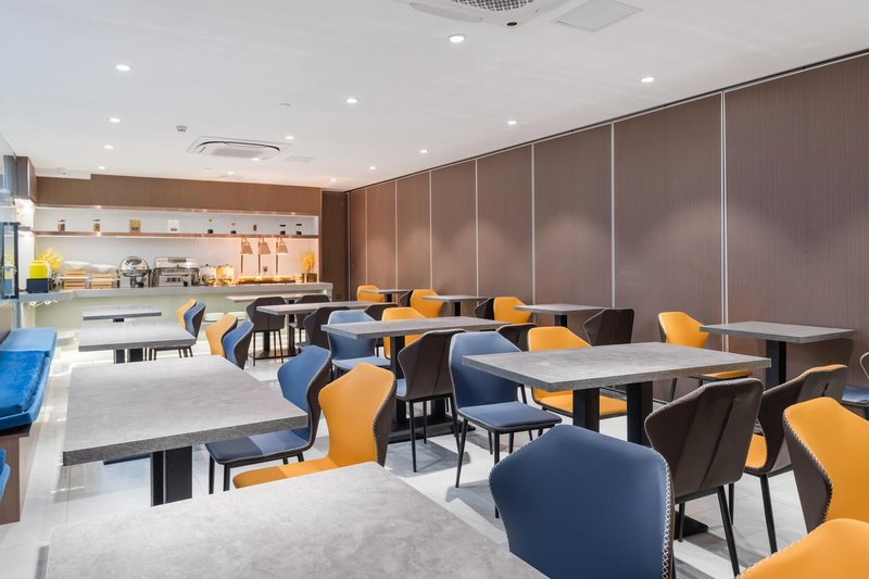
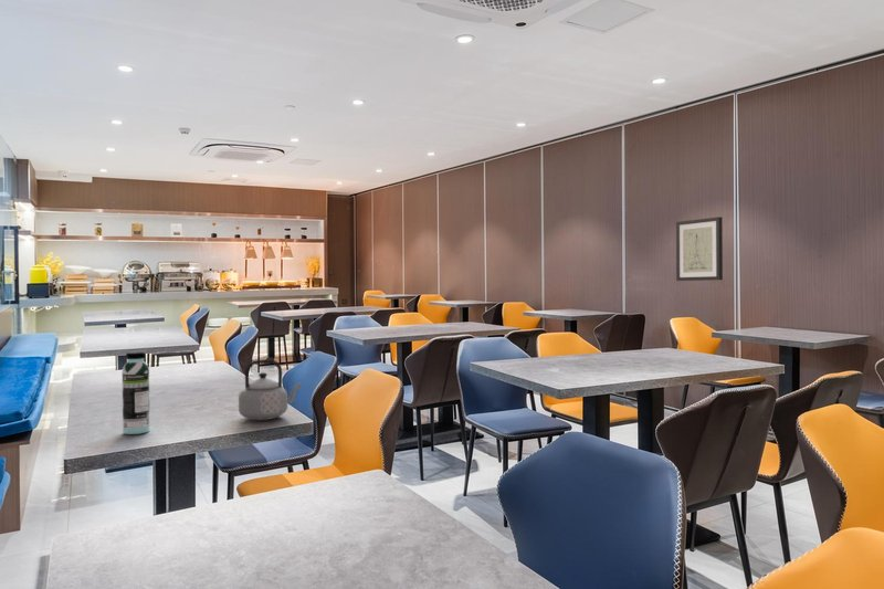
+ teapot [238,358,303,421]
+ wall art [675,215,724,282]
+ water bottle [122,350,150,435]
